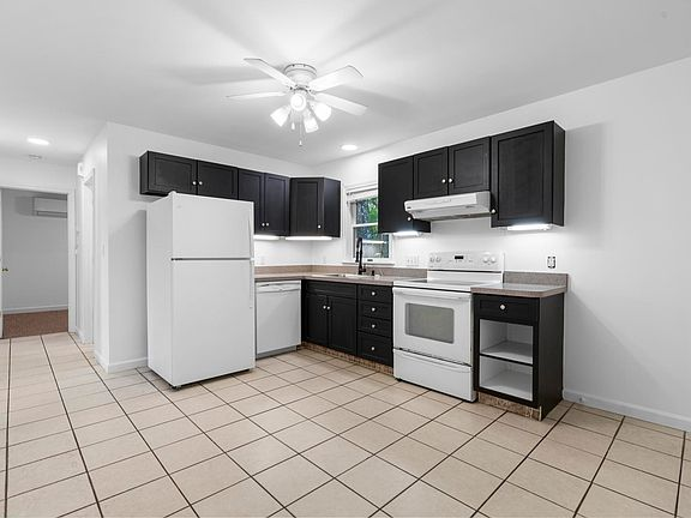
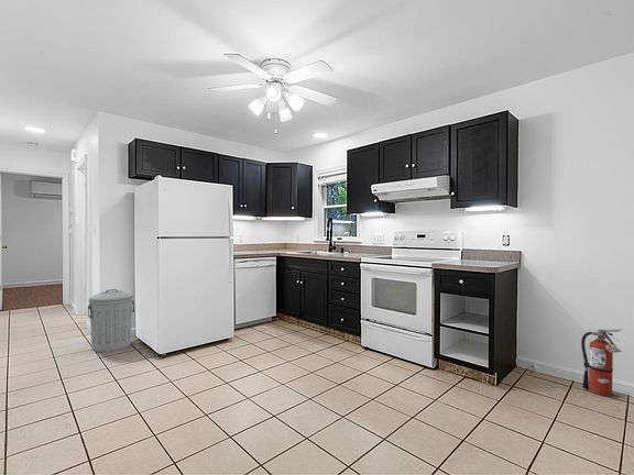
+ trash can [87,288,135,353]
+ fire extinguisher [580,328,623,398]
